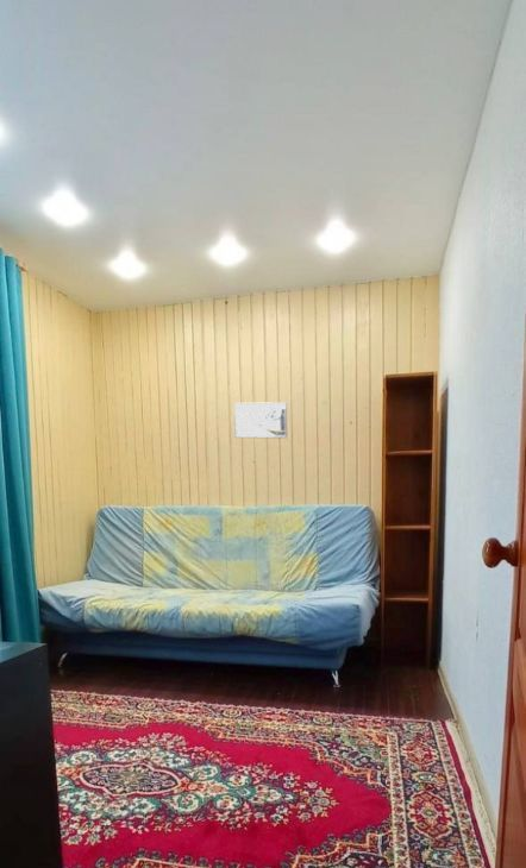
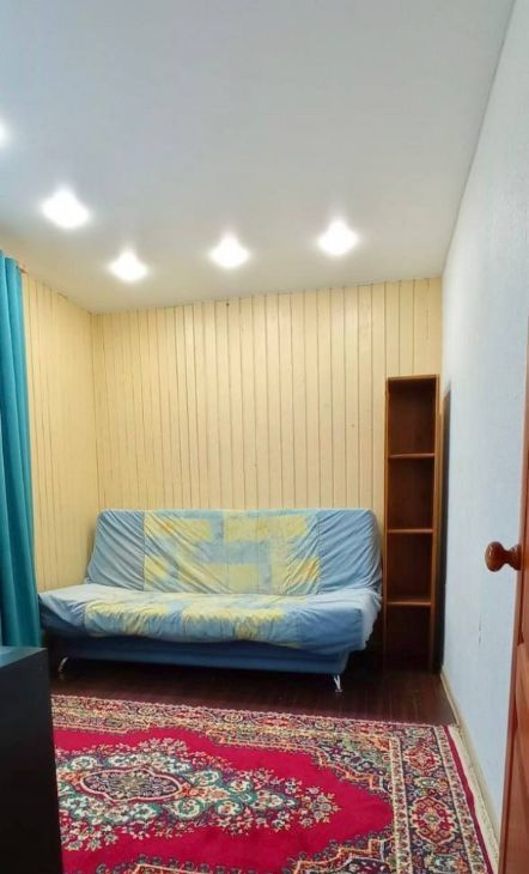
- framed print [233,401,288,439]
